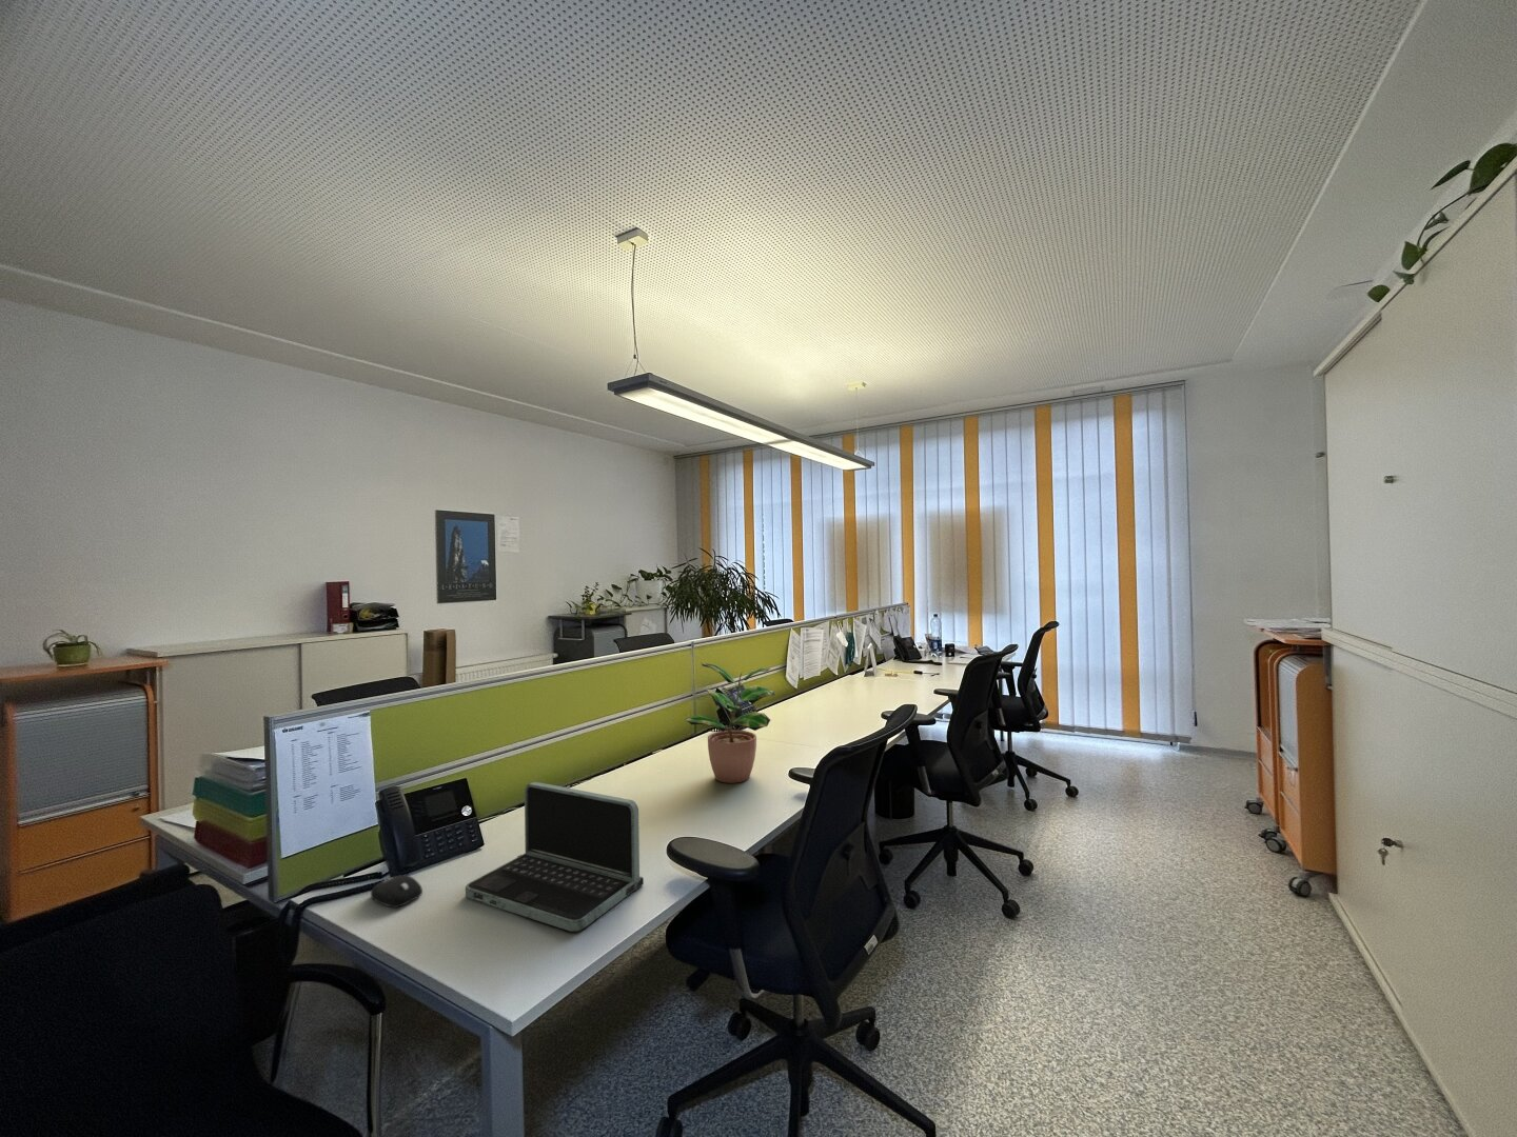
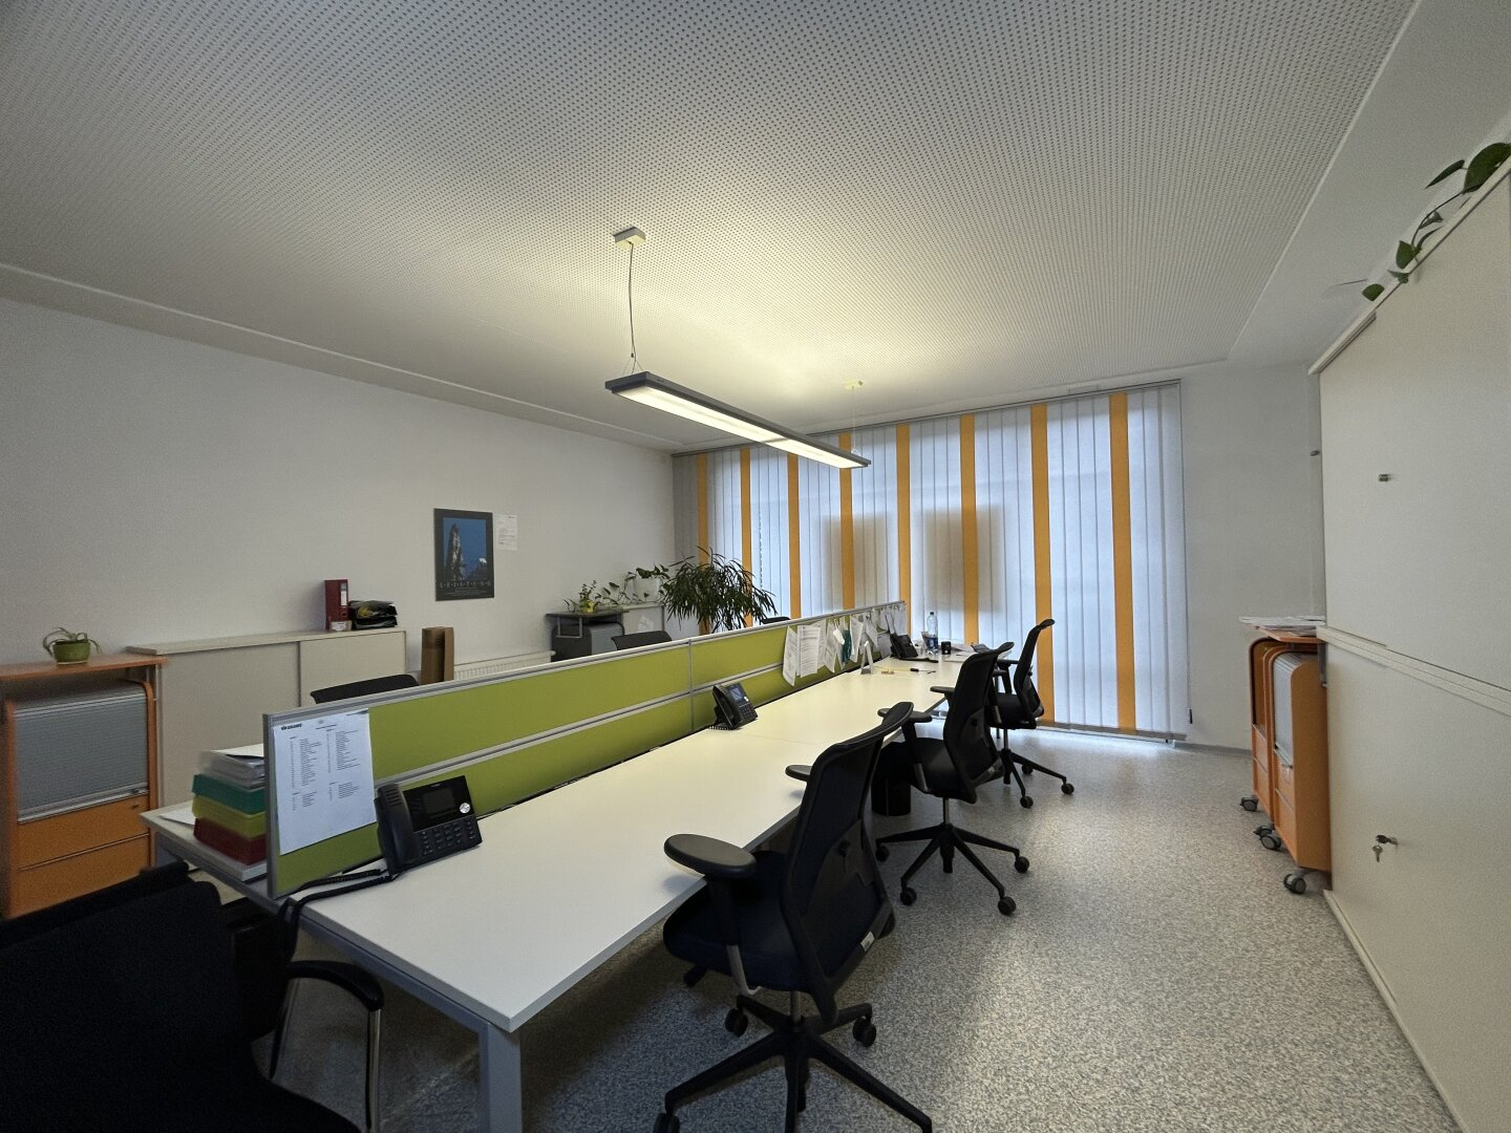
- computer mouse [370,874,424,909]
- laptop [465,781,645,933]
- potted plant [683,662,775,785]
